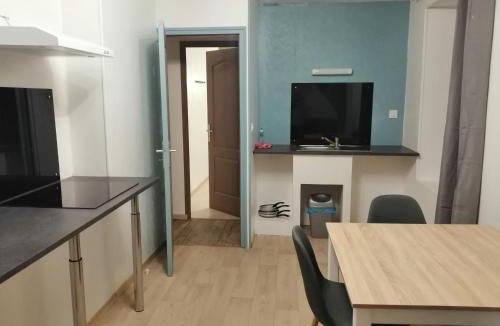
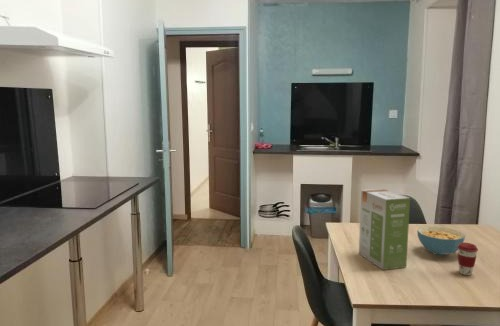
+ food box [358,188,411,271]
+ cereal bowl [416,226,466,256]
+ coffee cup [457,242,479,276]
